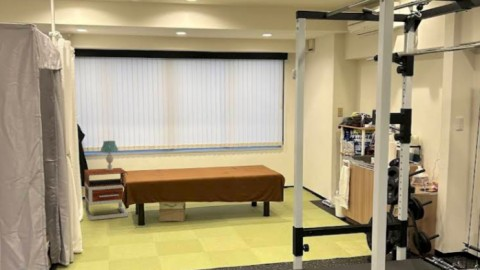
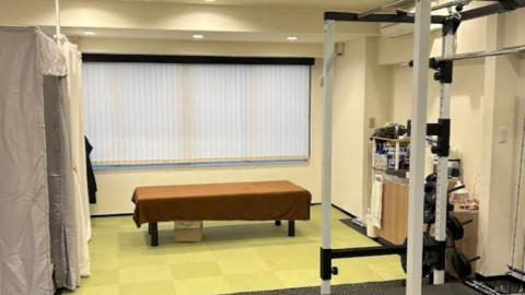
- nightstand [84,167,129,221]
- table lamp [100,140,119,170]
